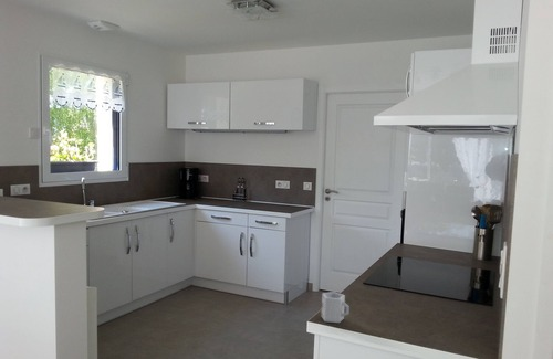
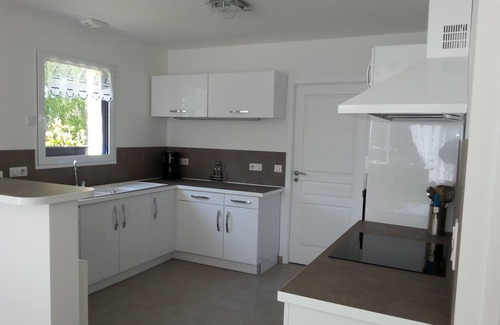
- cup [321,291,351,324]
